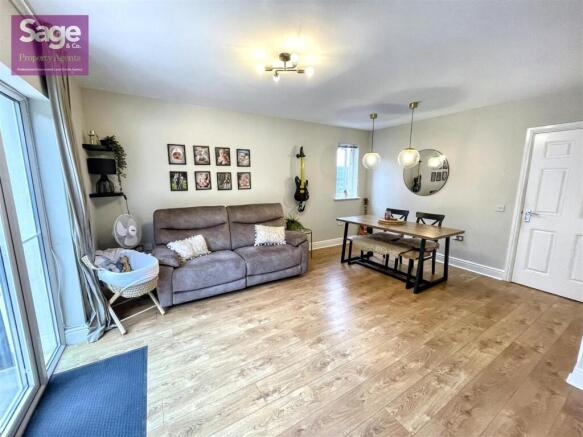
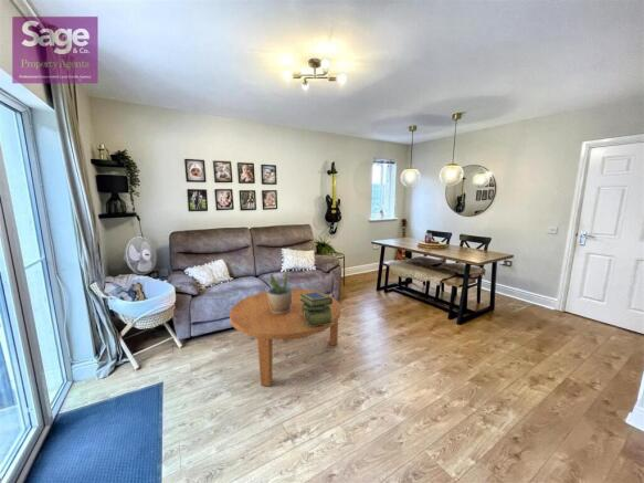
+ potted plant [266,270,292,314]
+ coffee table [229,287,341,387]
+ stack of books [300,291,334,326]
